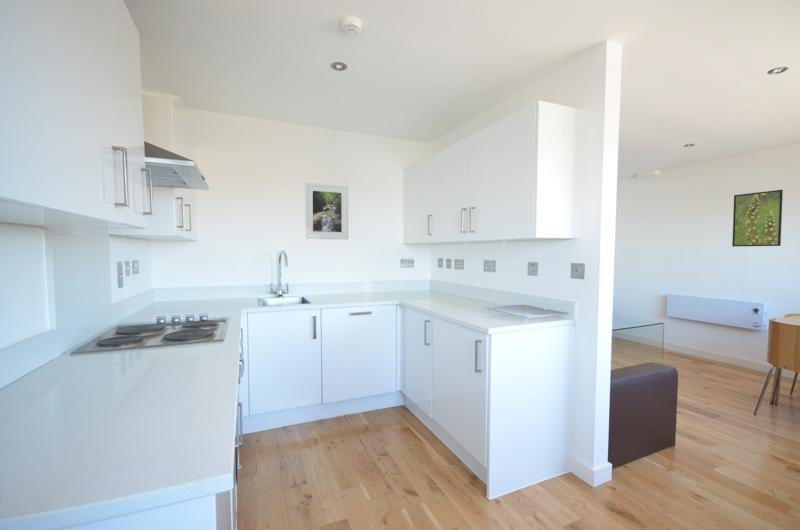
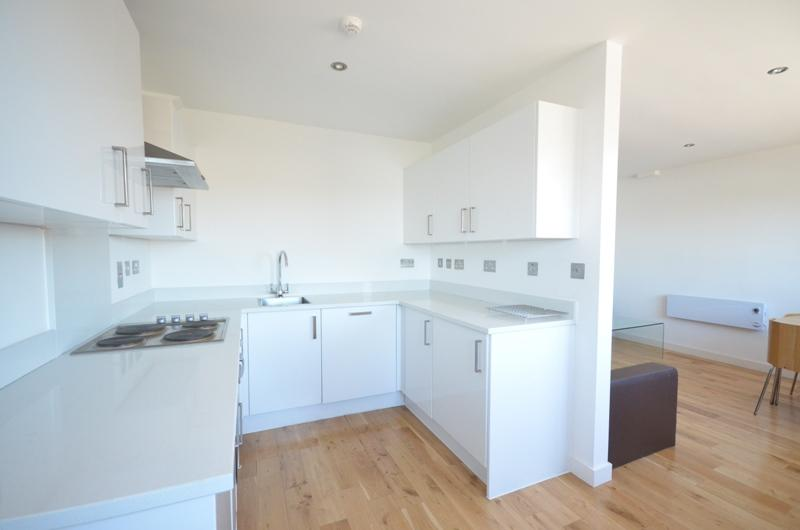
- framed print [304,182,350,240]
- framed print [731,189,784,248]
